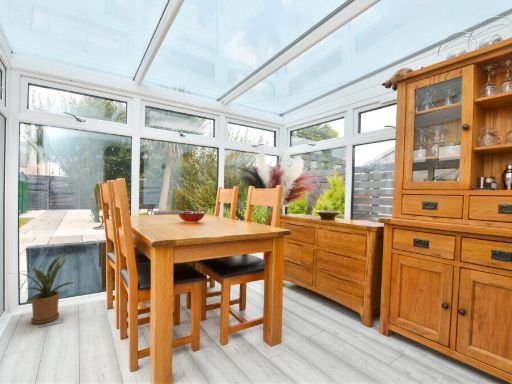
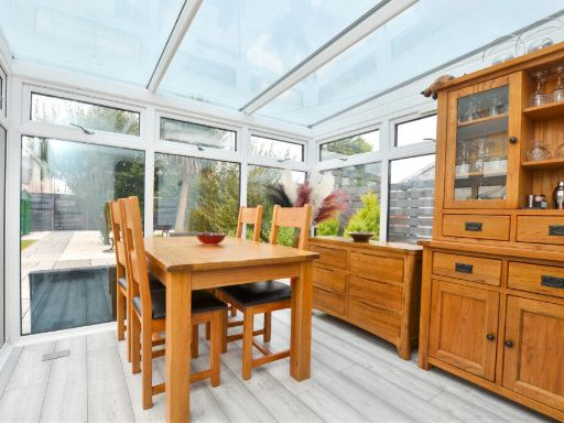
- house plant [7,252,75,325]
